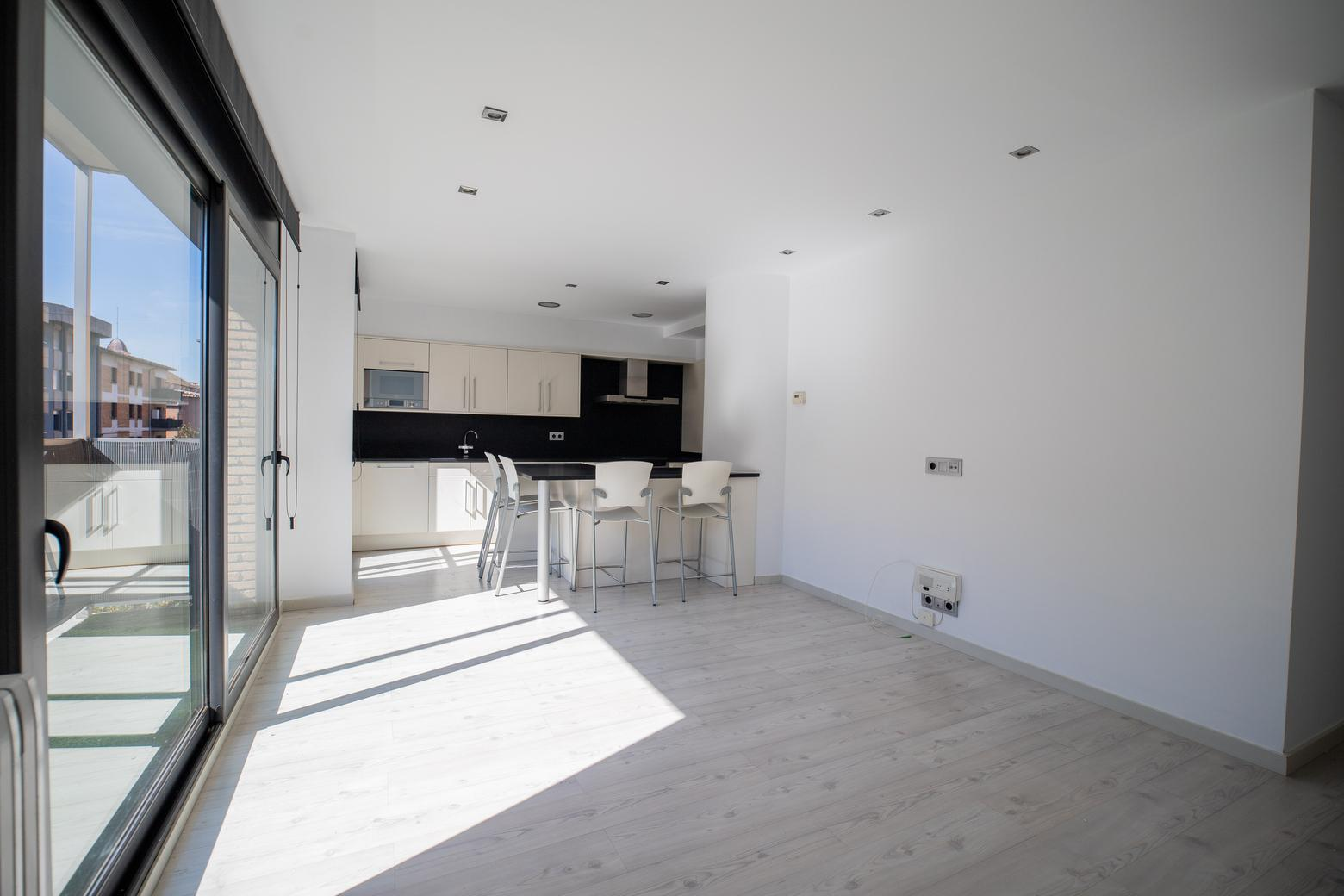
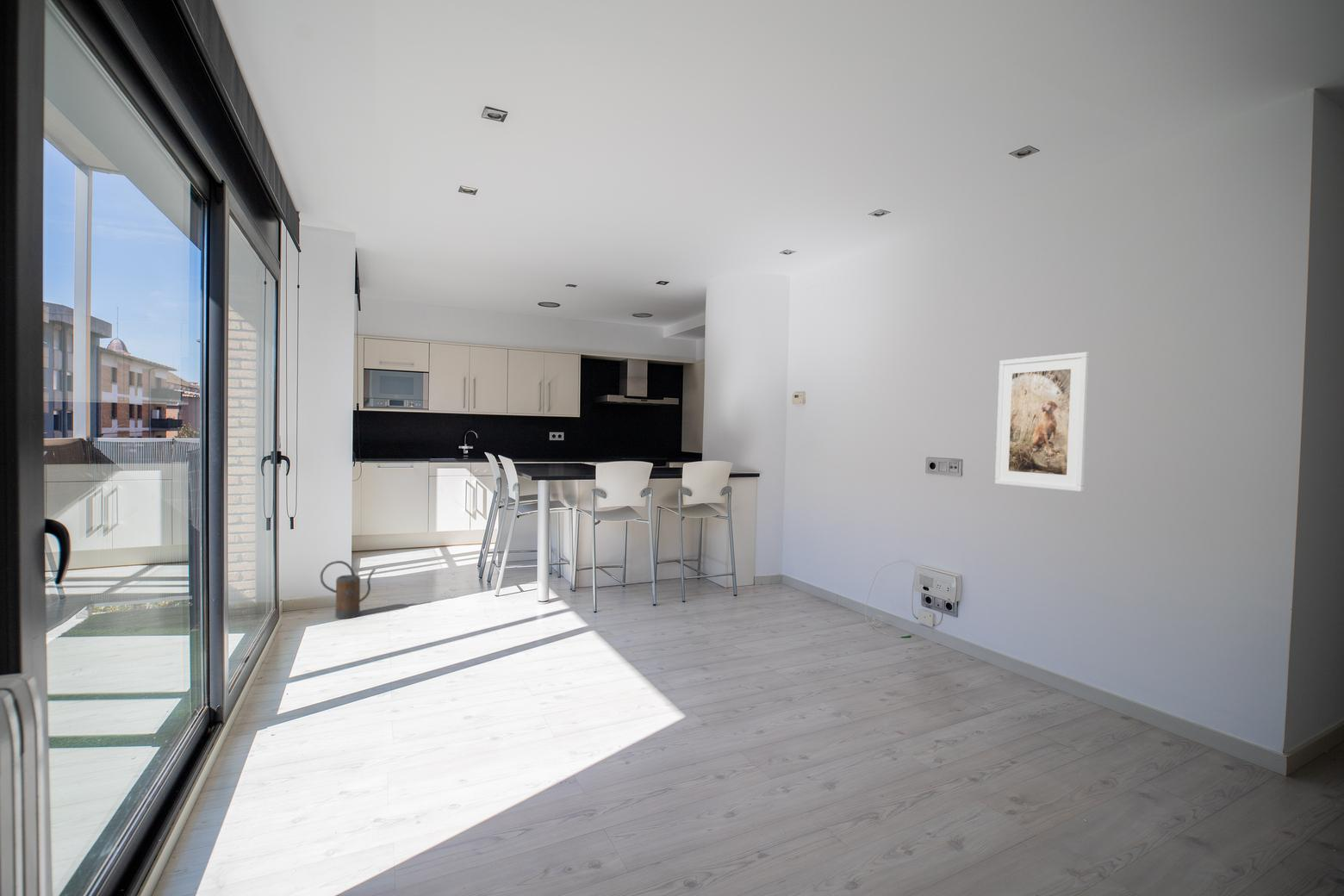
+ watering can [319,560,377,619]
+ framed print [994,352,1090,493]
